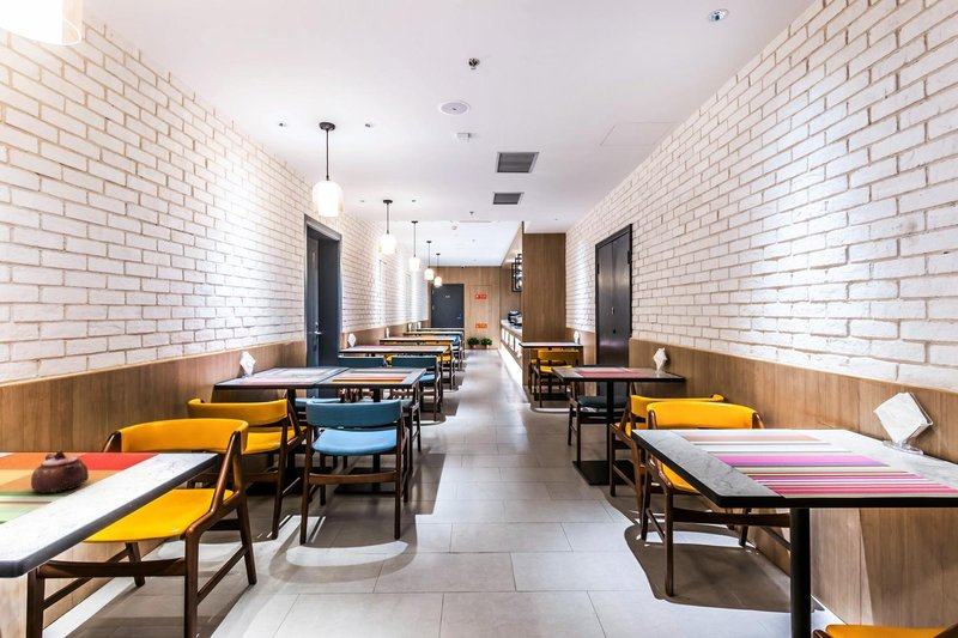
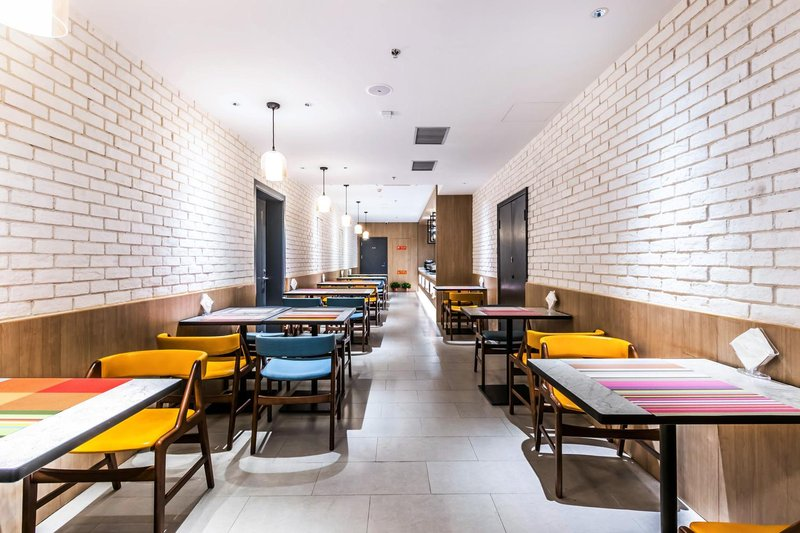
- teapot [30,449,90,494]
